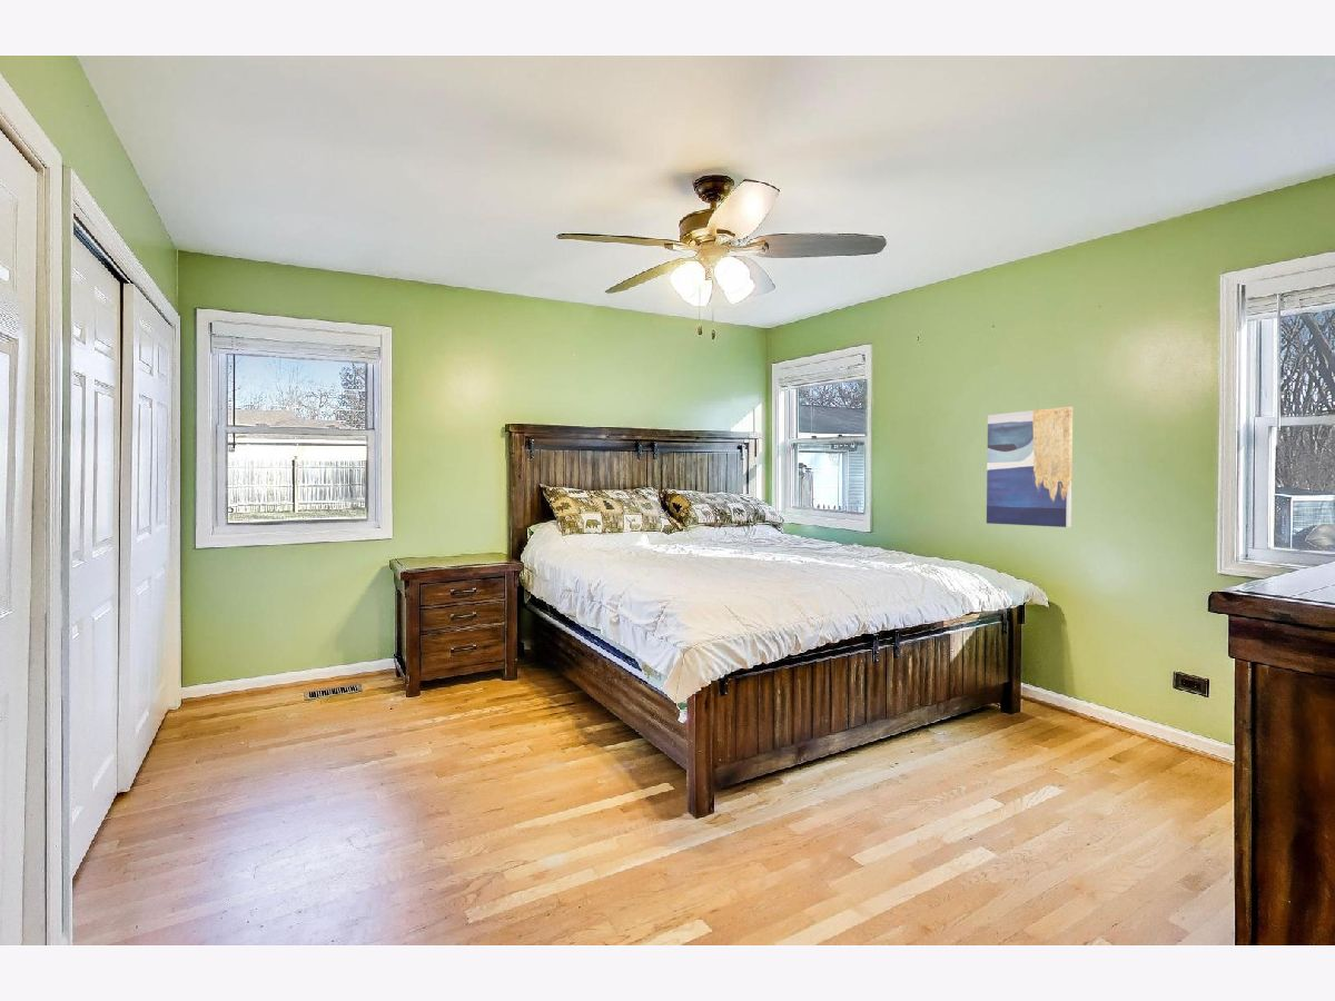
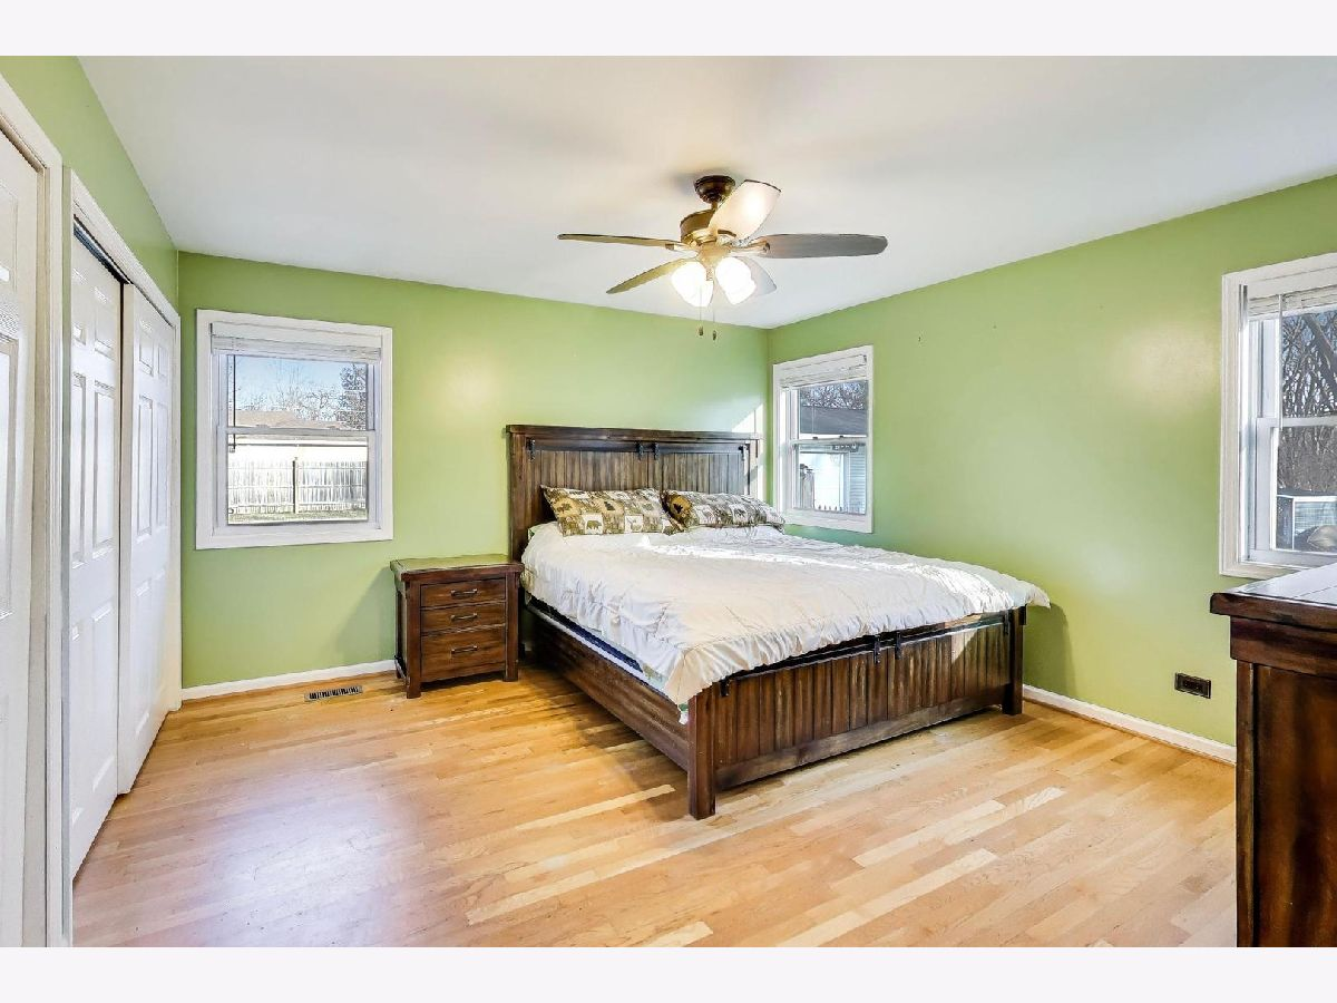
- wall art [986,406,1074,528]
